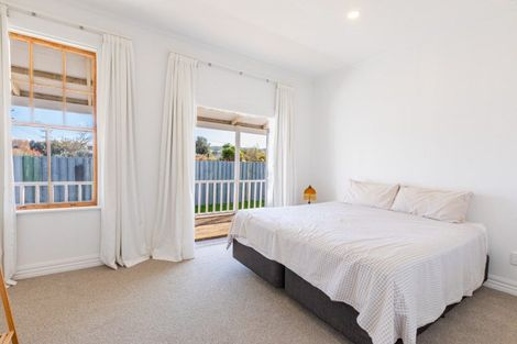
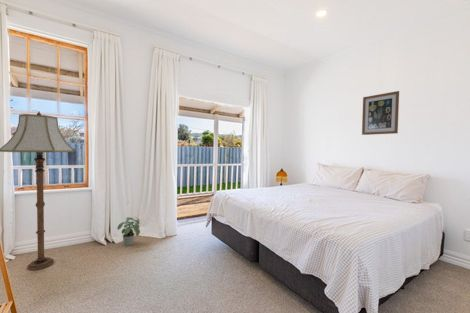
+ floor lamp [0,110,76,271]
+ potted plant [116,216,141,247]
+ wall art [361,90,400,136]
